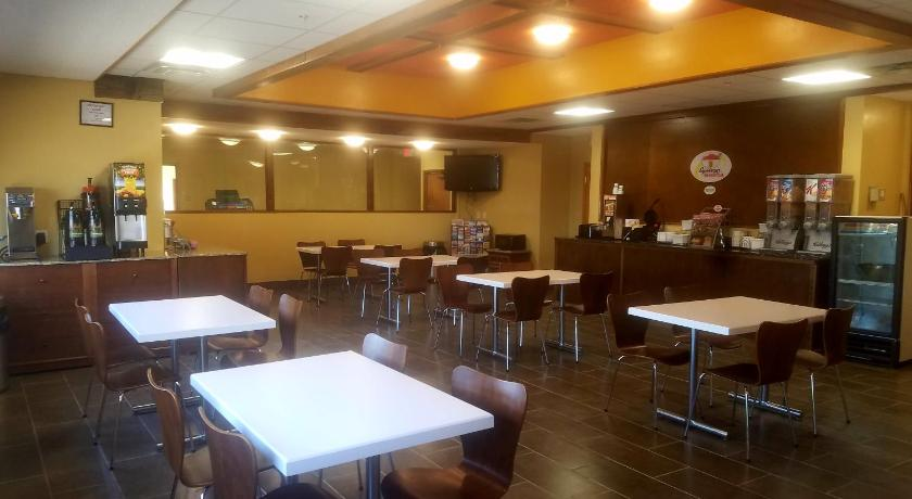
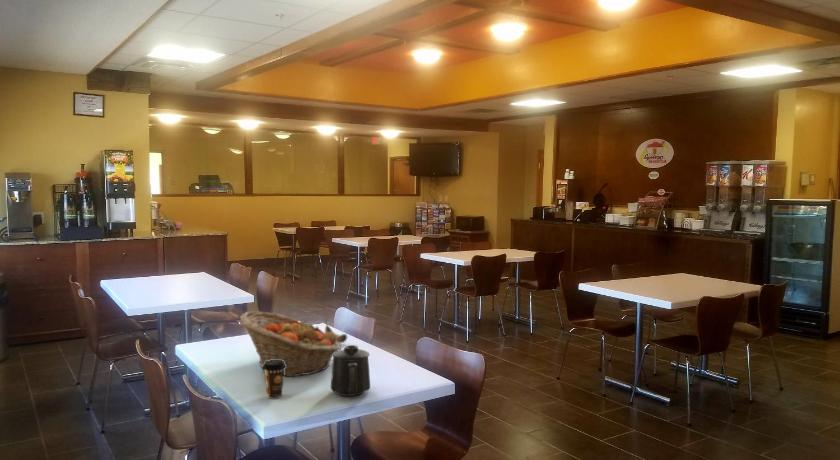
+ banana [324,318,348,344]
+ mug [330,344,371,397]
+ fruit basket [239,310,342,377]
+ coffee cup [262,360,286,399]
